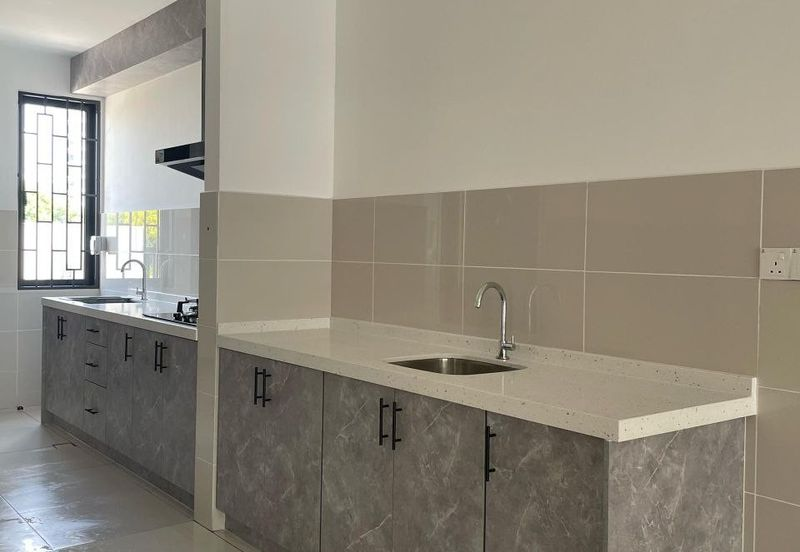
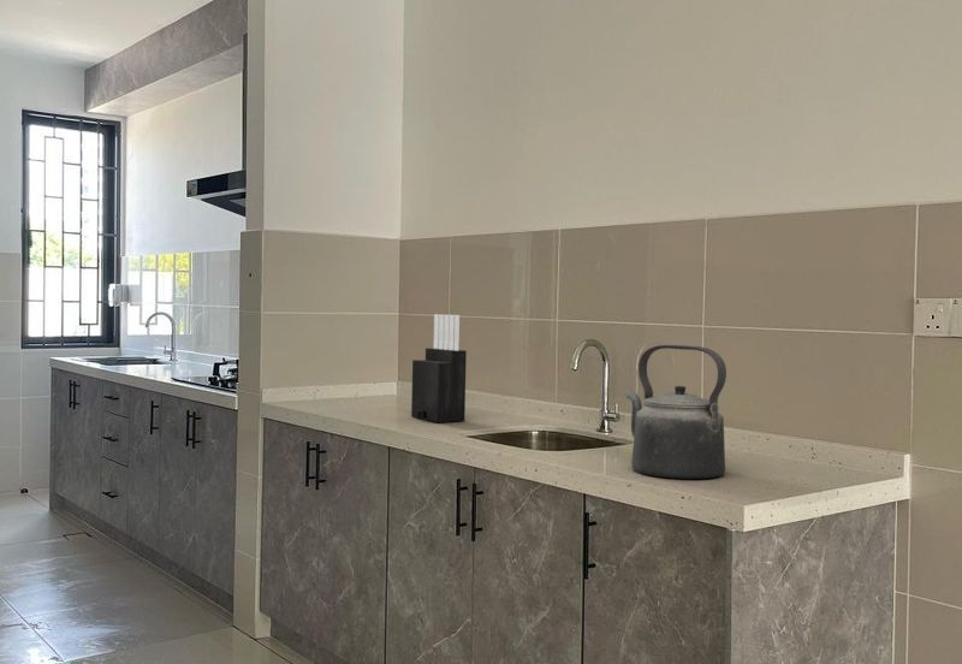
+ knife block [410,313,468,423]
+ kettle [625,344,728,480]
